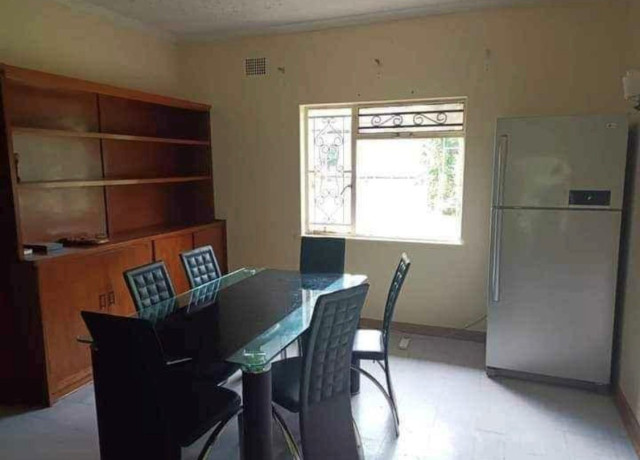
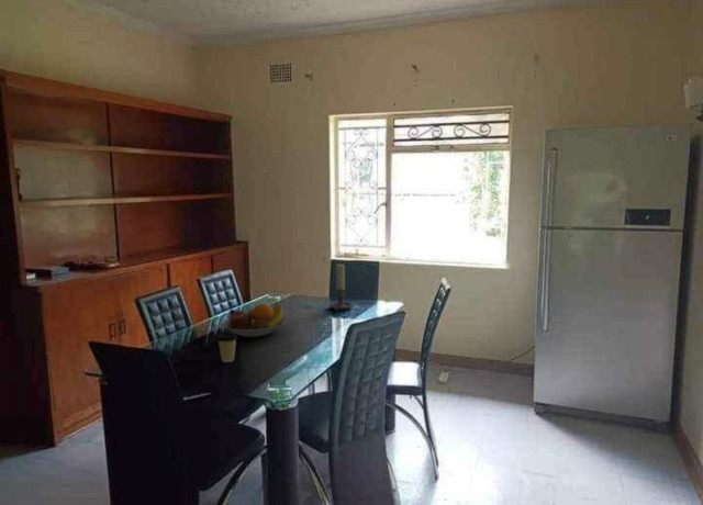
+ candle holder [327,263,354,312]
+ fruit bowl [219,302,289,338]
+ coffee cup [215,330,238,363]
